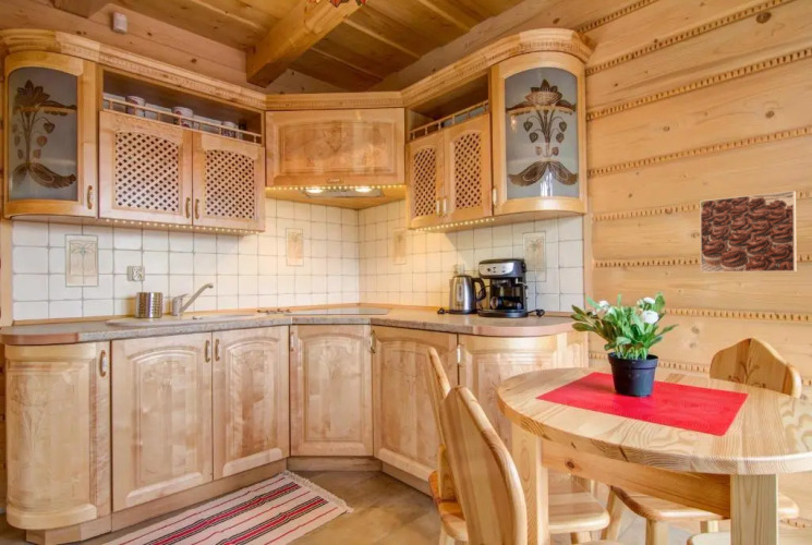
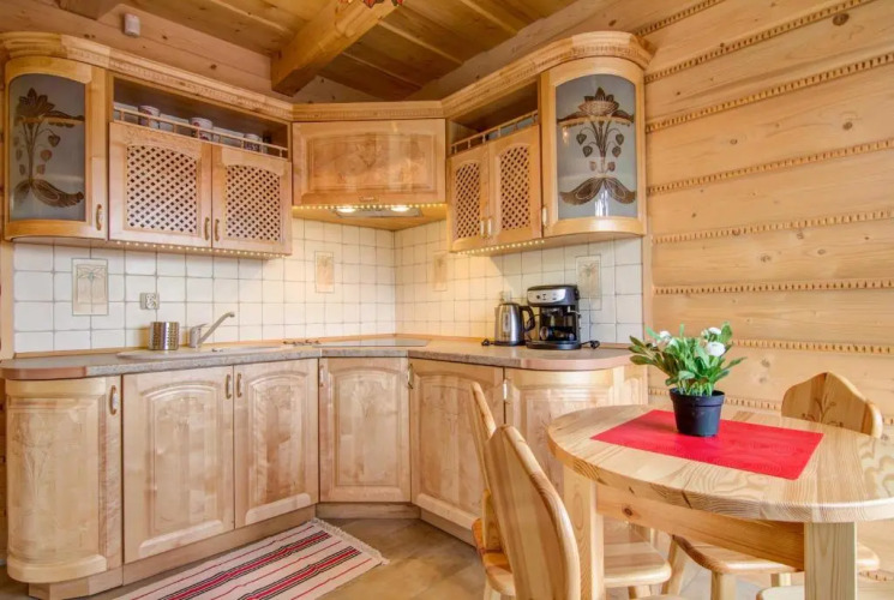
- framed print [699,190,798,274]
